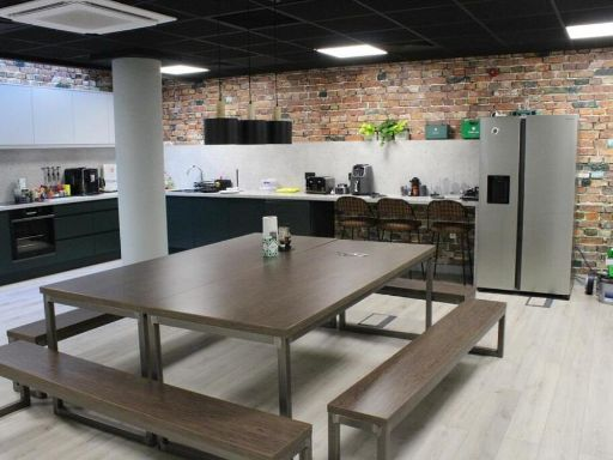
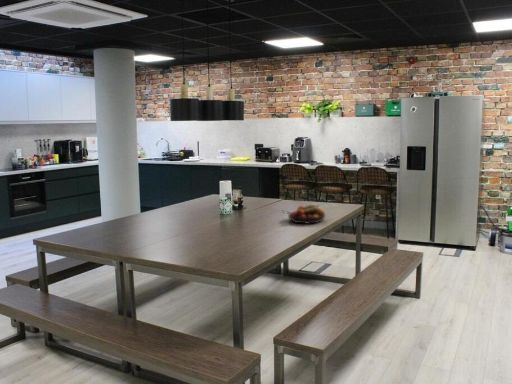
+ fruit bowl [287,203,326,225]
